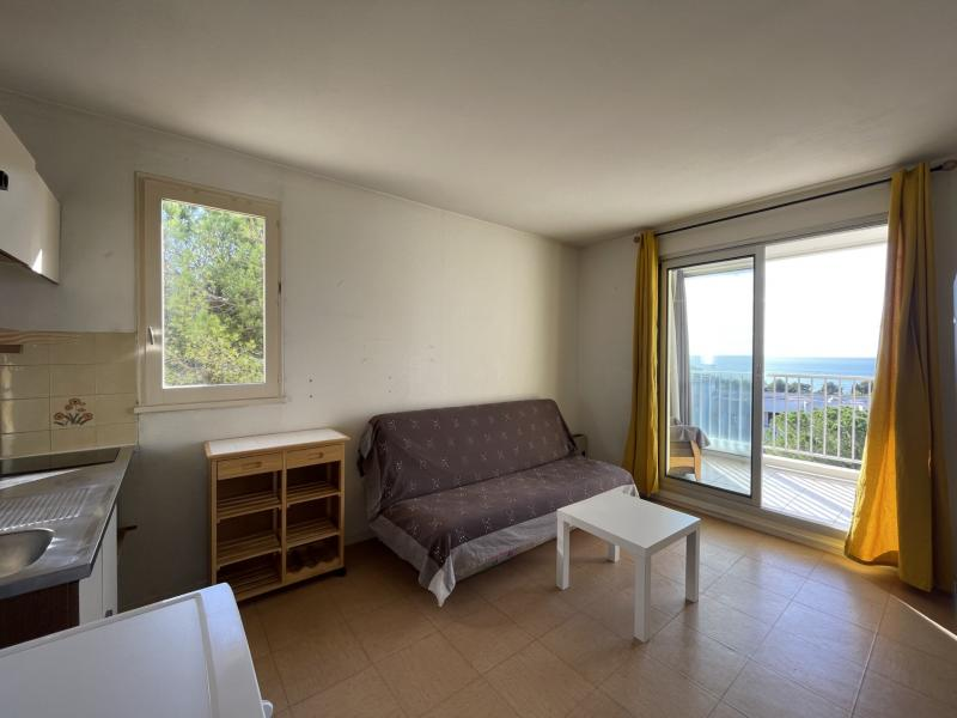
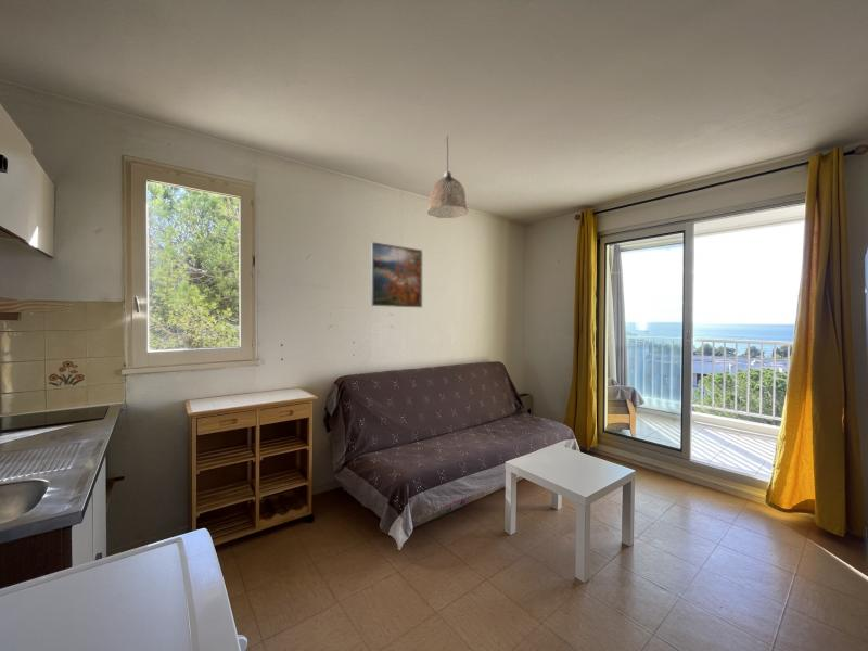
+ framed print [370,241,423,308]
+ pendant lamp [426,135,469,219]
